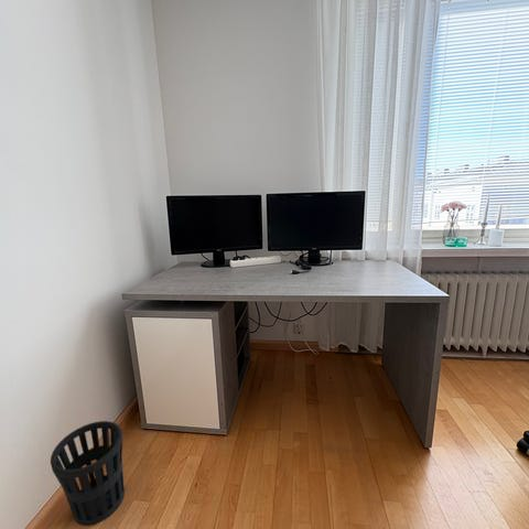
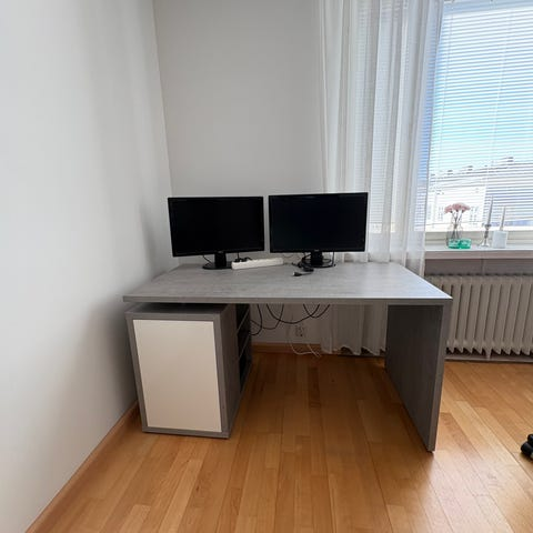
- wastebasket [50,420,126,527]
